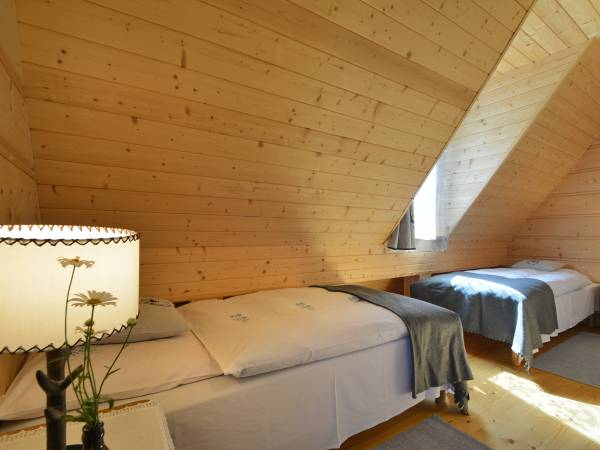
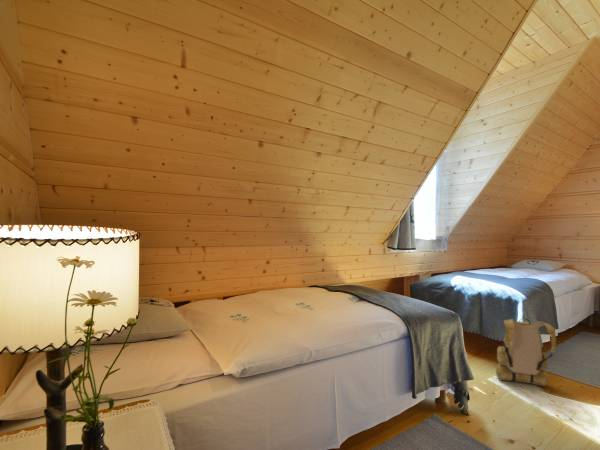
+ backpack [495,317,557,388]
